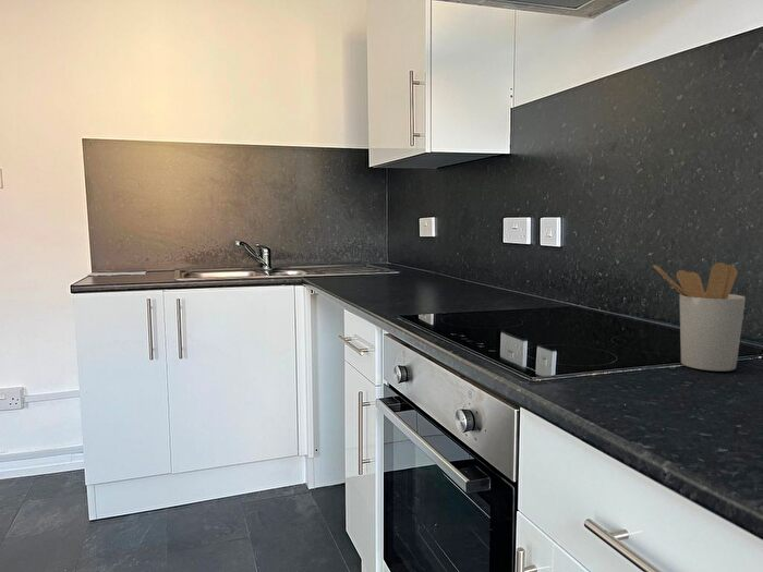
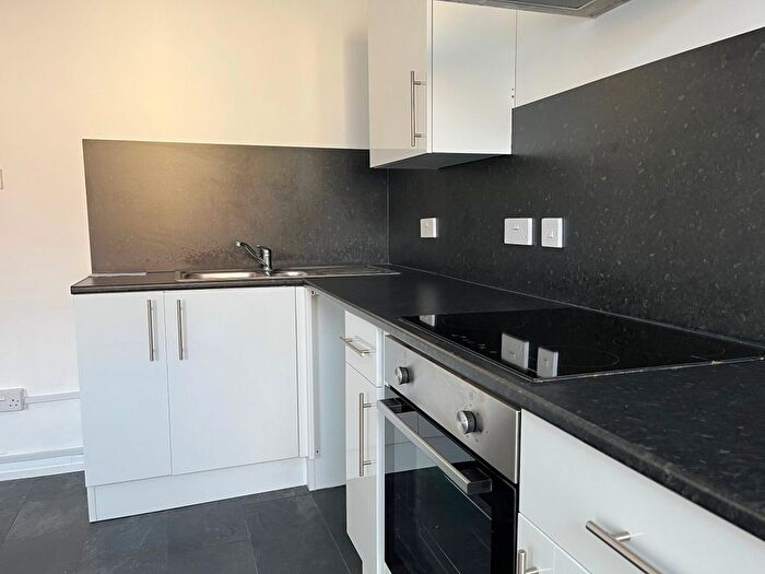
- utensil holder [652,261,747,373]
